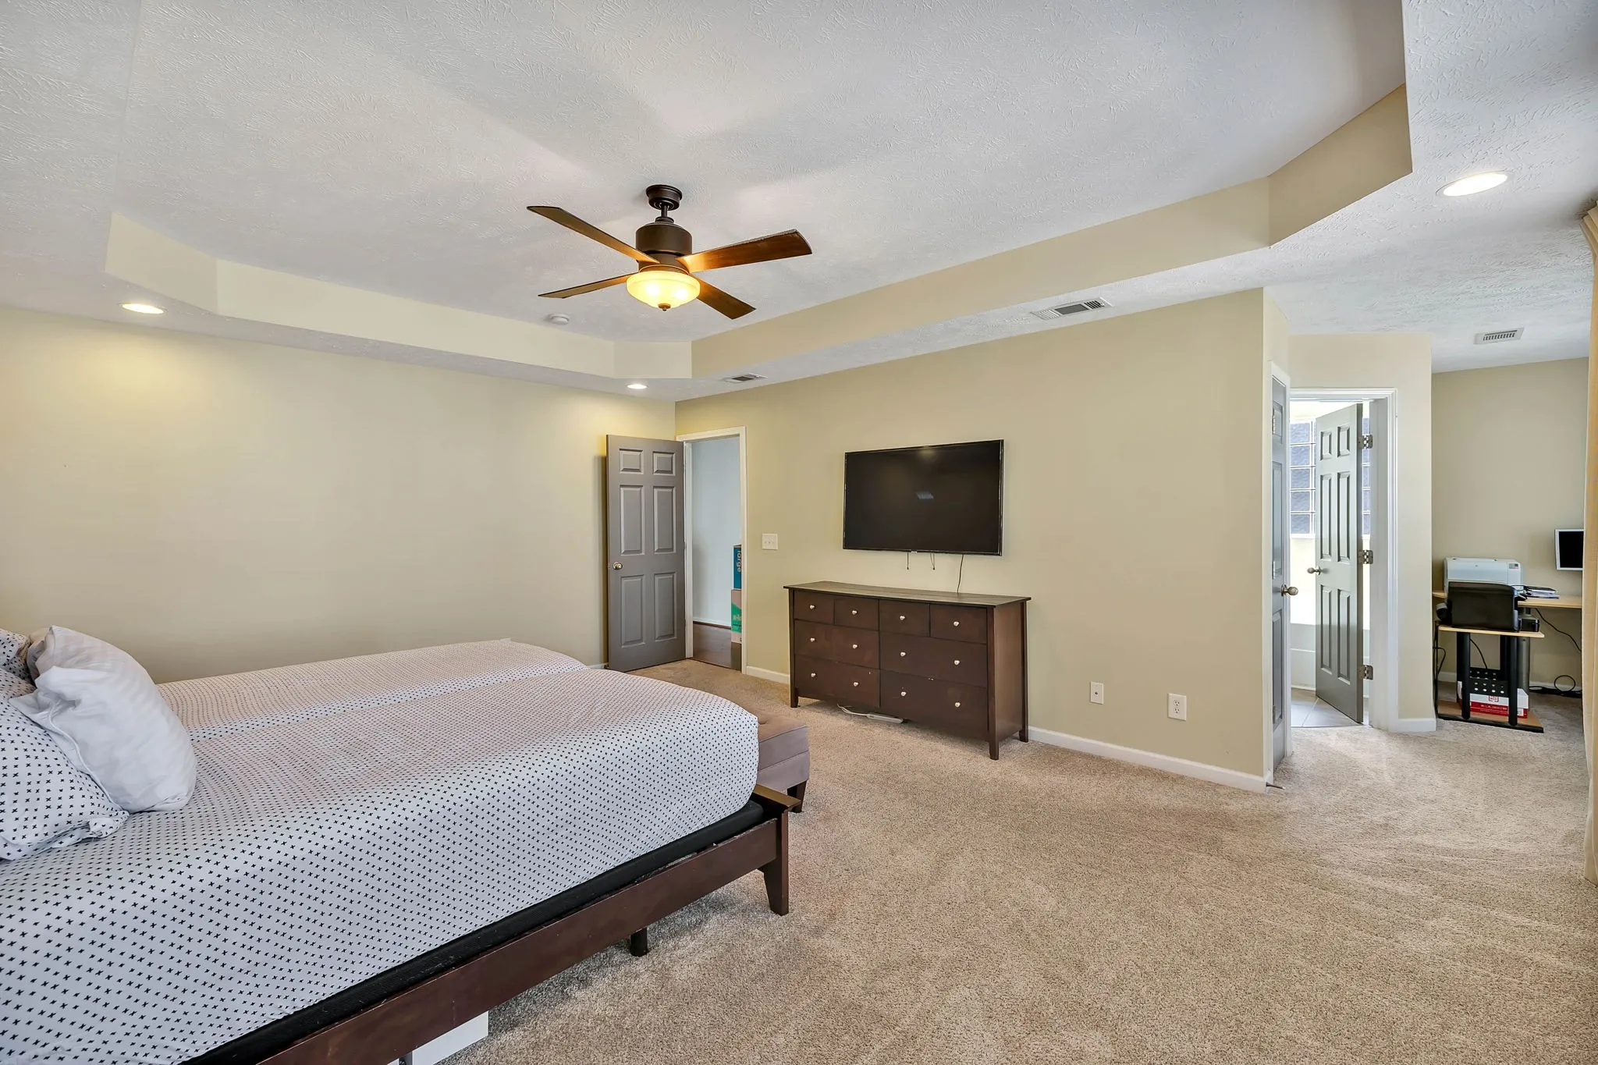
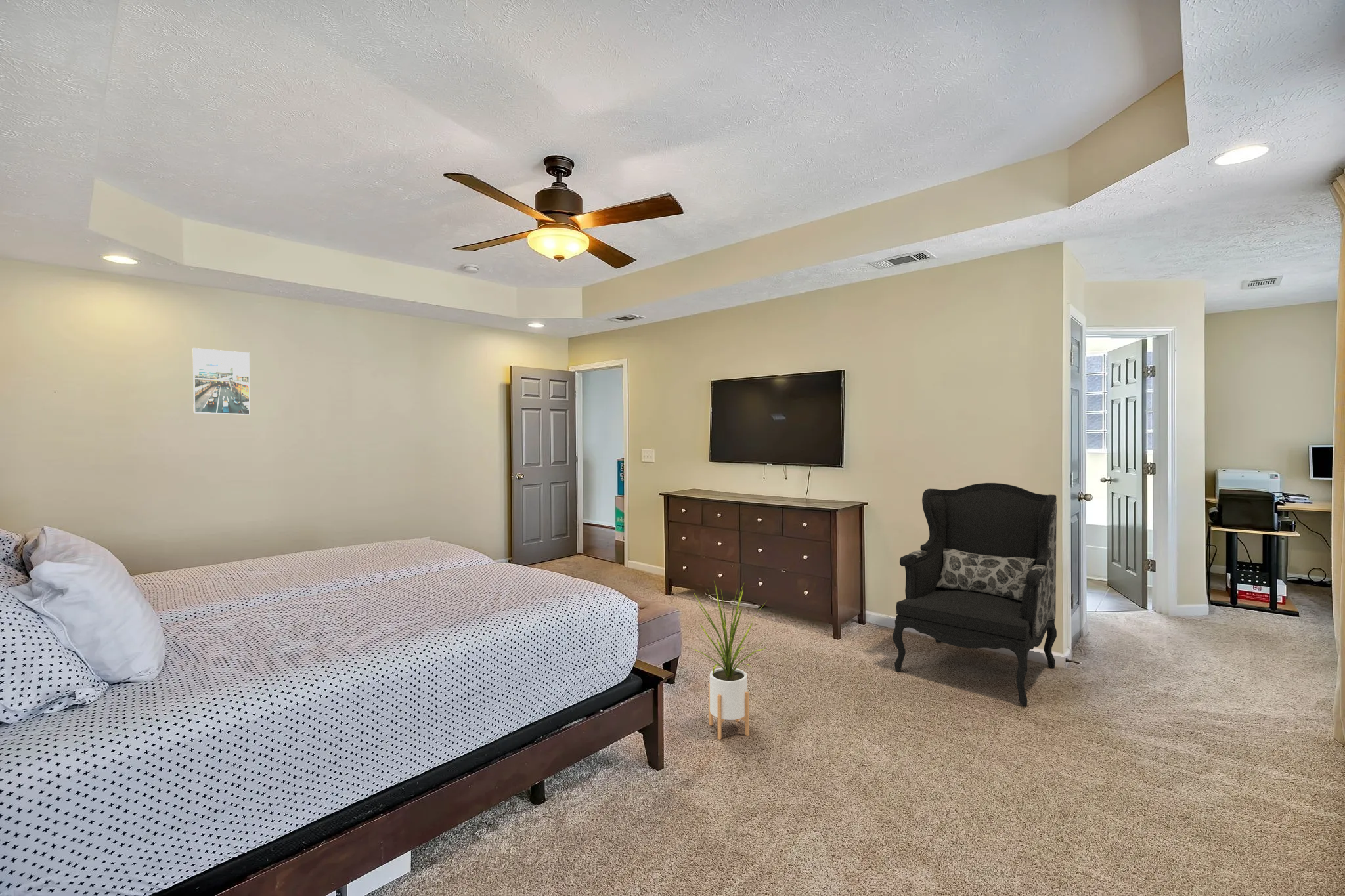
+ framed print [192,347,251,416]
+ armchair [892,482,1058,706]
+ house plant [685,581,768,740]
